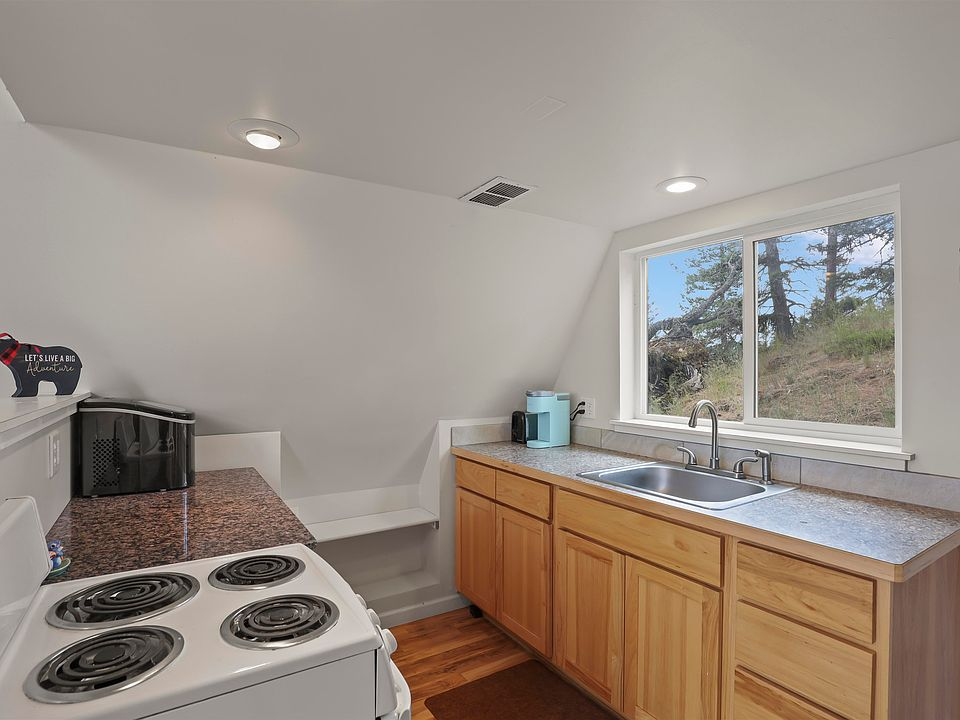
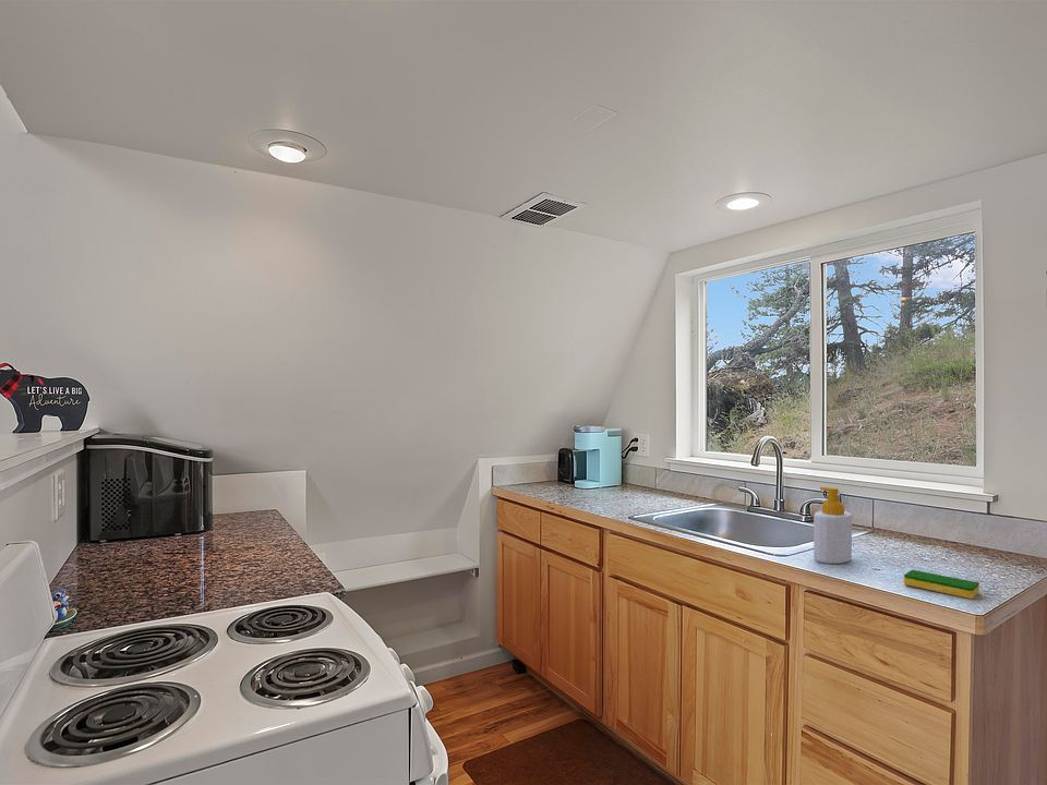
+ dish sponge [903,569,980,600]
+ soap bottle [813,486,853,565]
